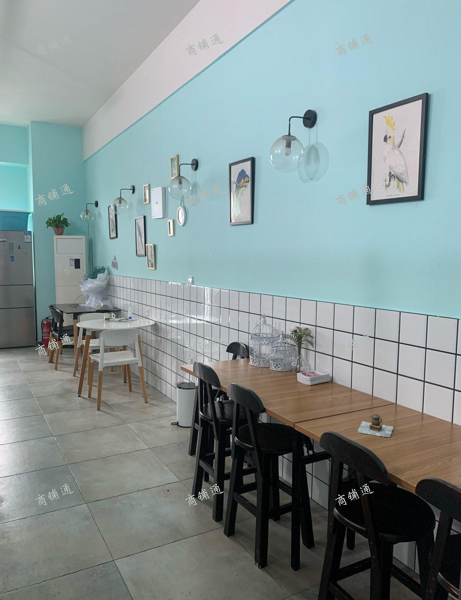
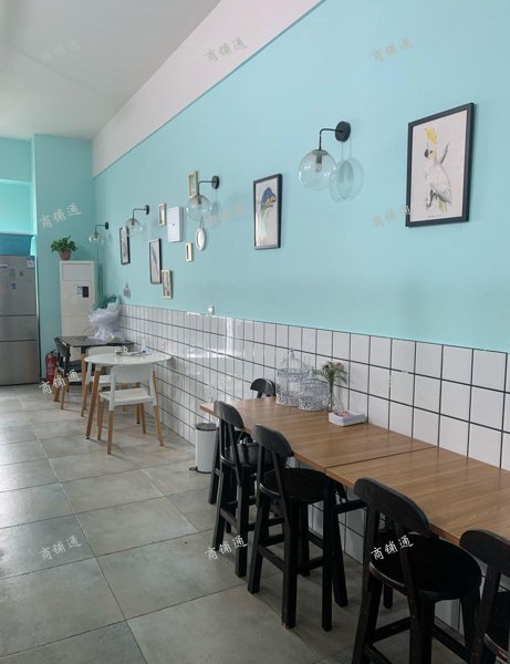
- teapot [357,413,394,438]
